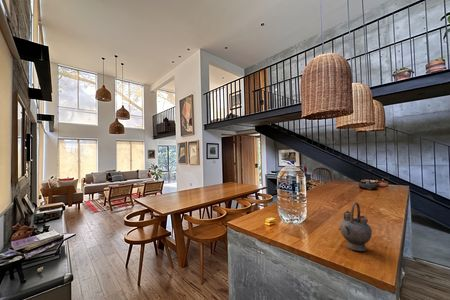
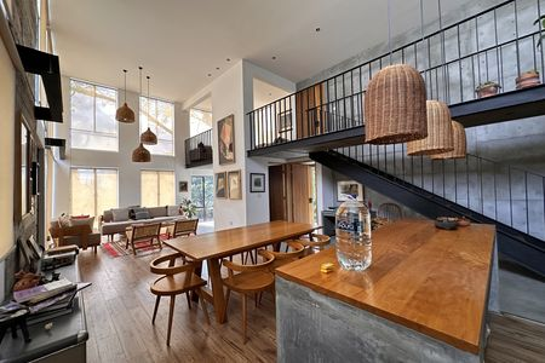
- teapot [338,201,373,252]
